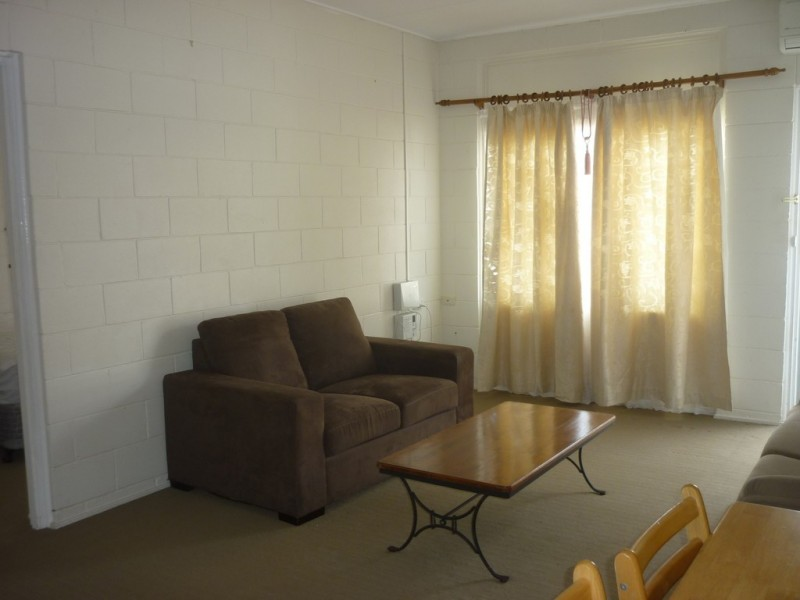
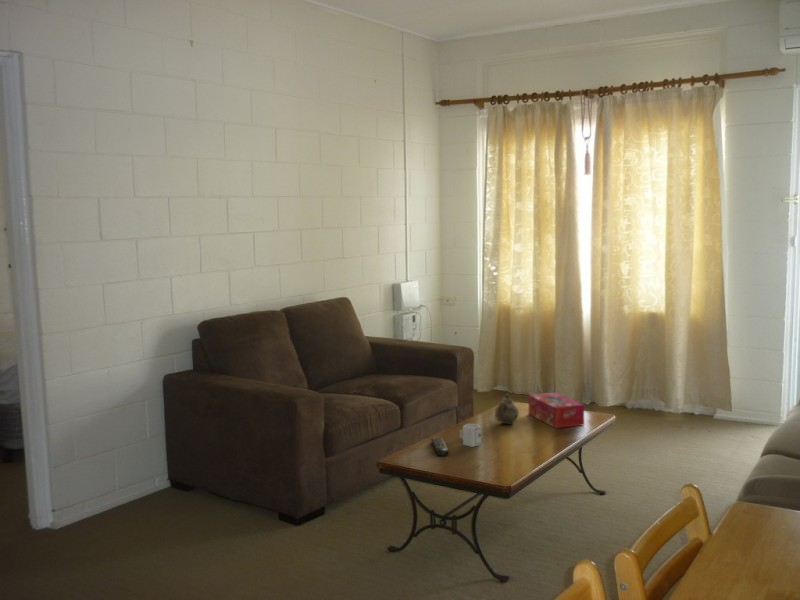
+ teapot [494,393,520,425]
+ cup [459,423,482,448]
+ remote control [430,437,450,457]
+ tissue box [528,392,585,429]
